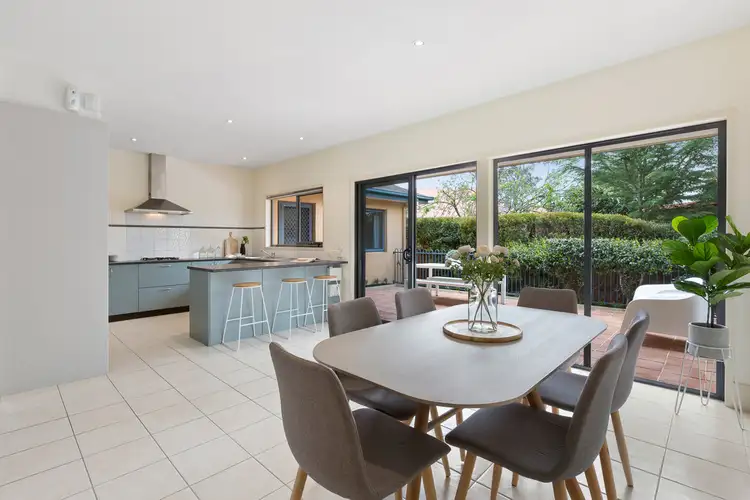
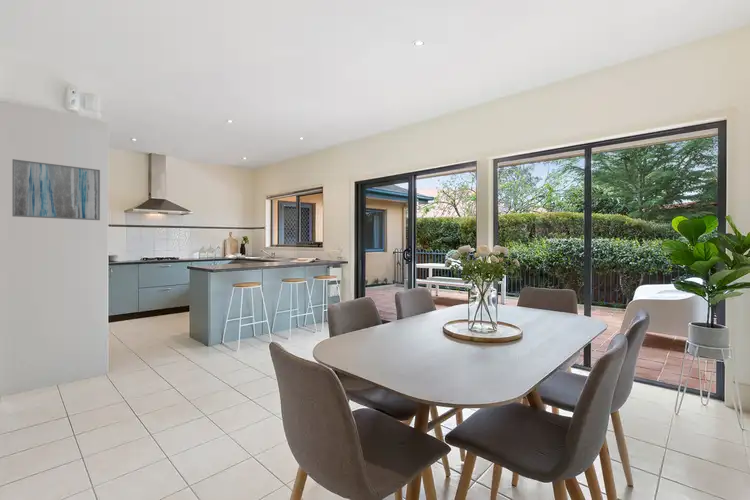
+ wall art [11,158,101,221]
